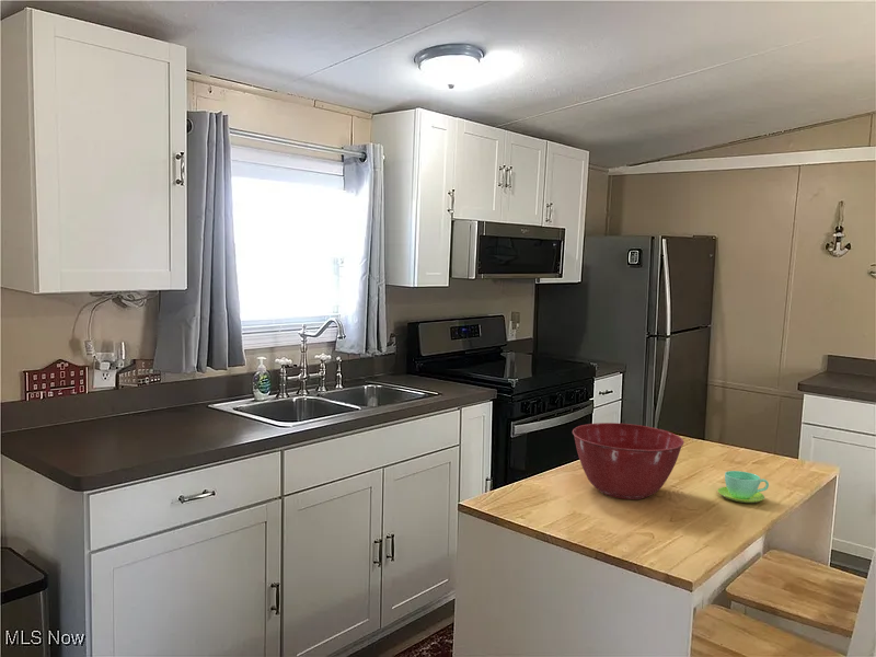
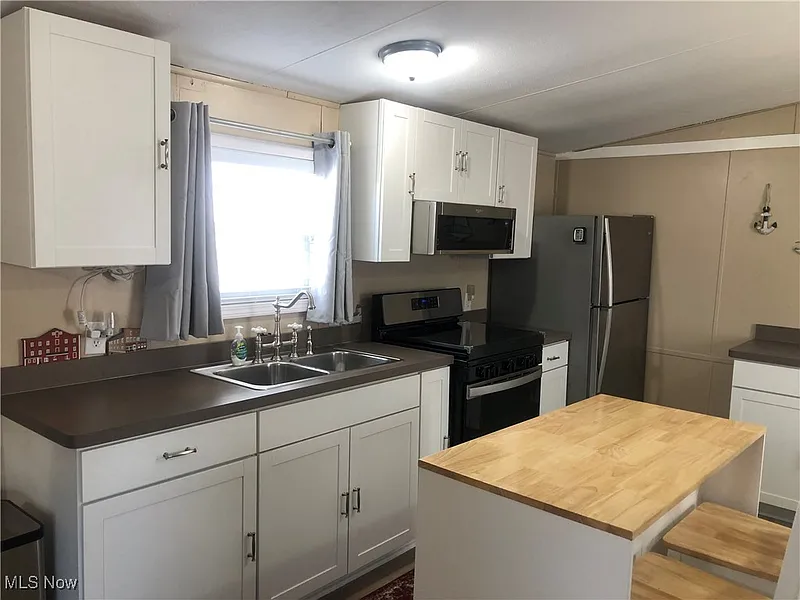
- cup [717,470,770,504]
- mixing bowl [572,422,685,500]
